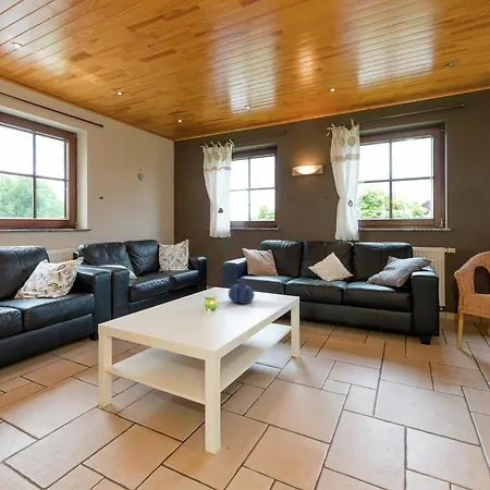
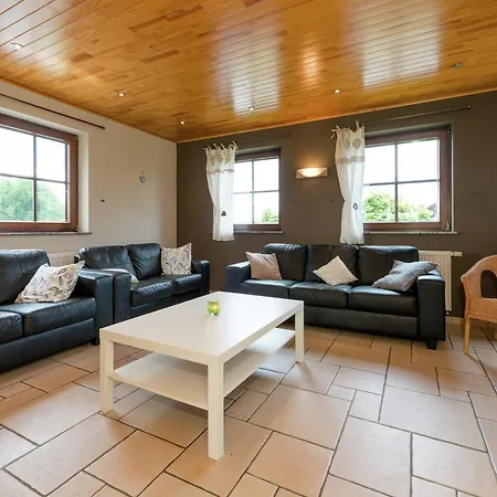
- decorative bowl [228,283,256,305]
